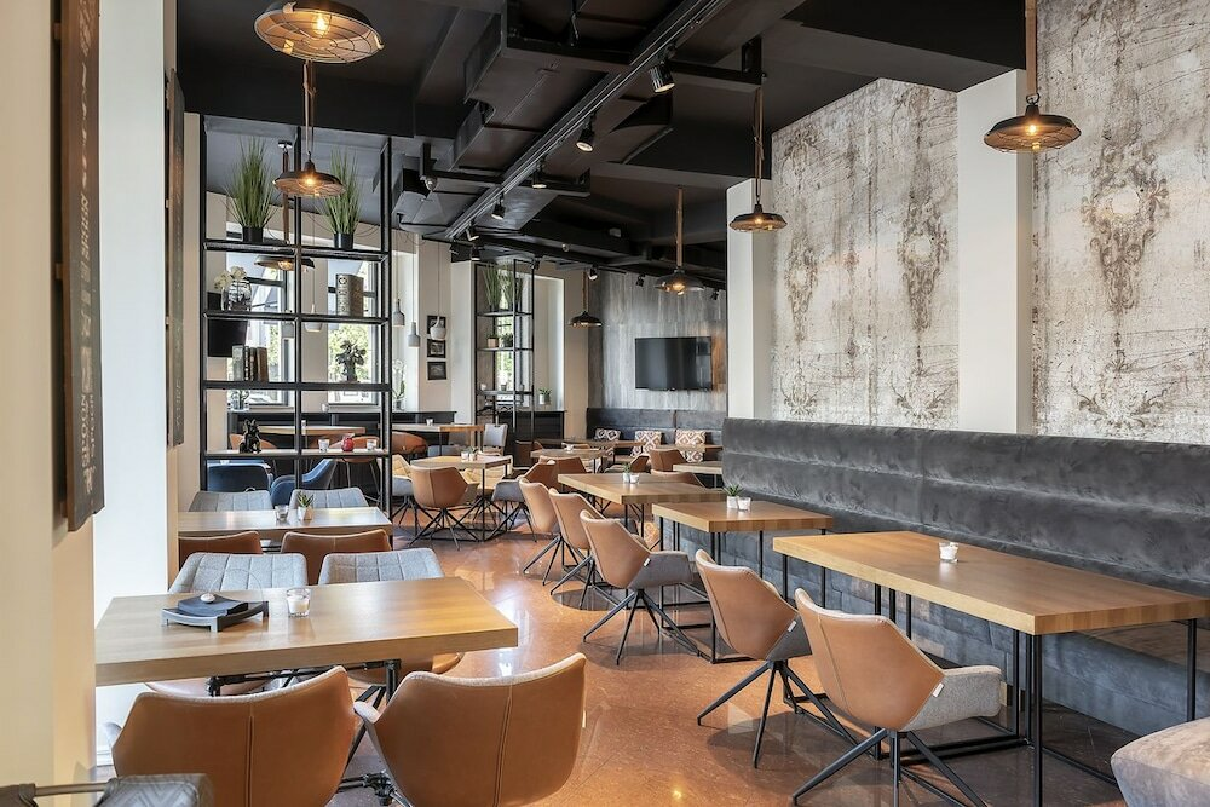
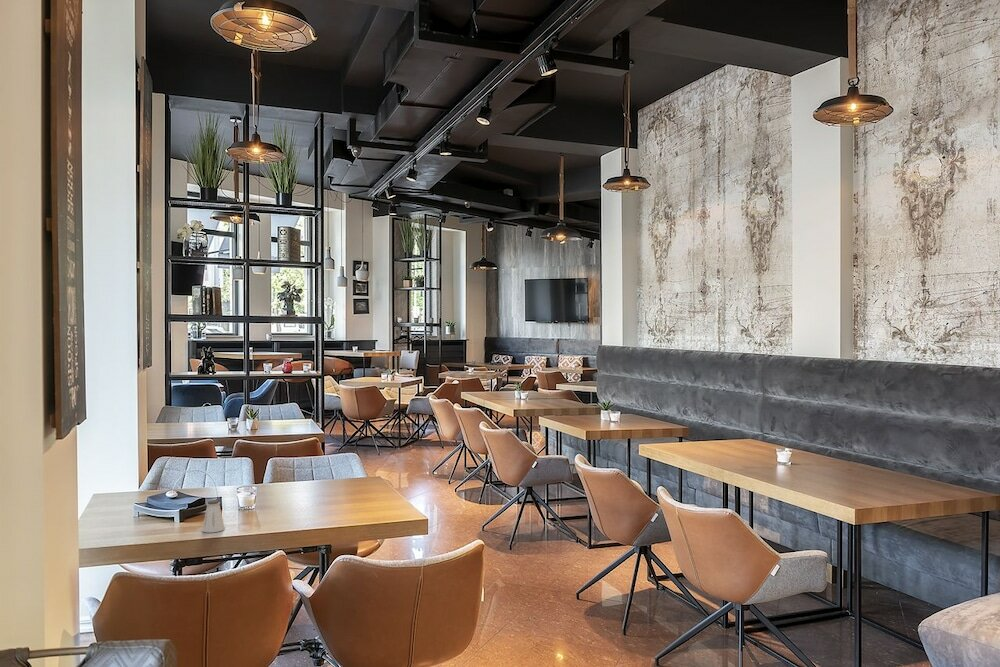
+ saltshaker [201,499,226,534]
